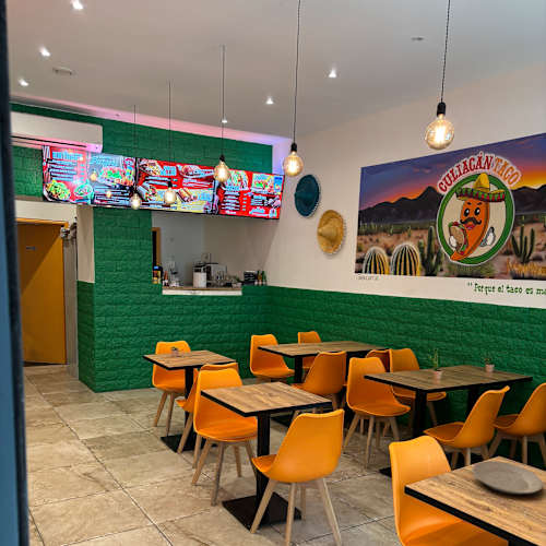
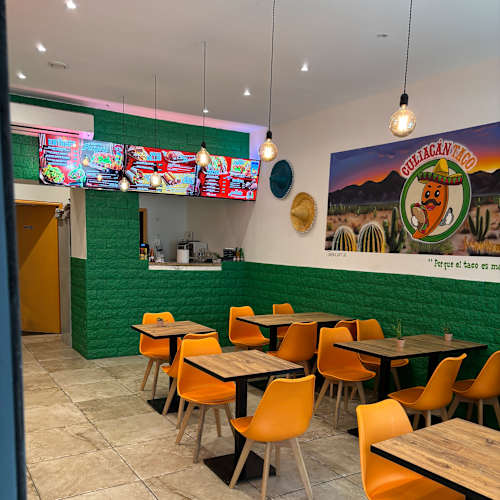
- plate [472,460,544,496]
